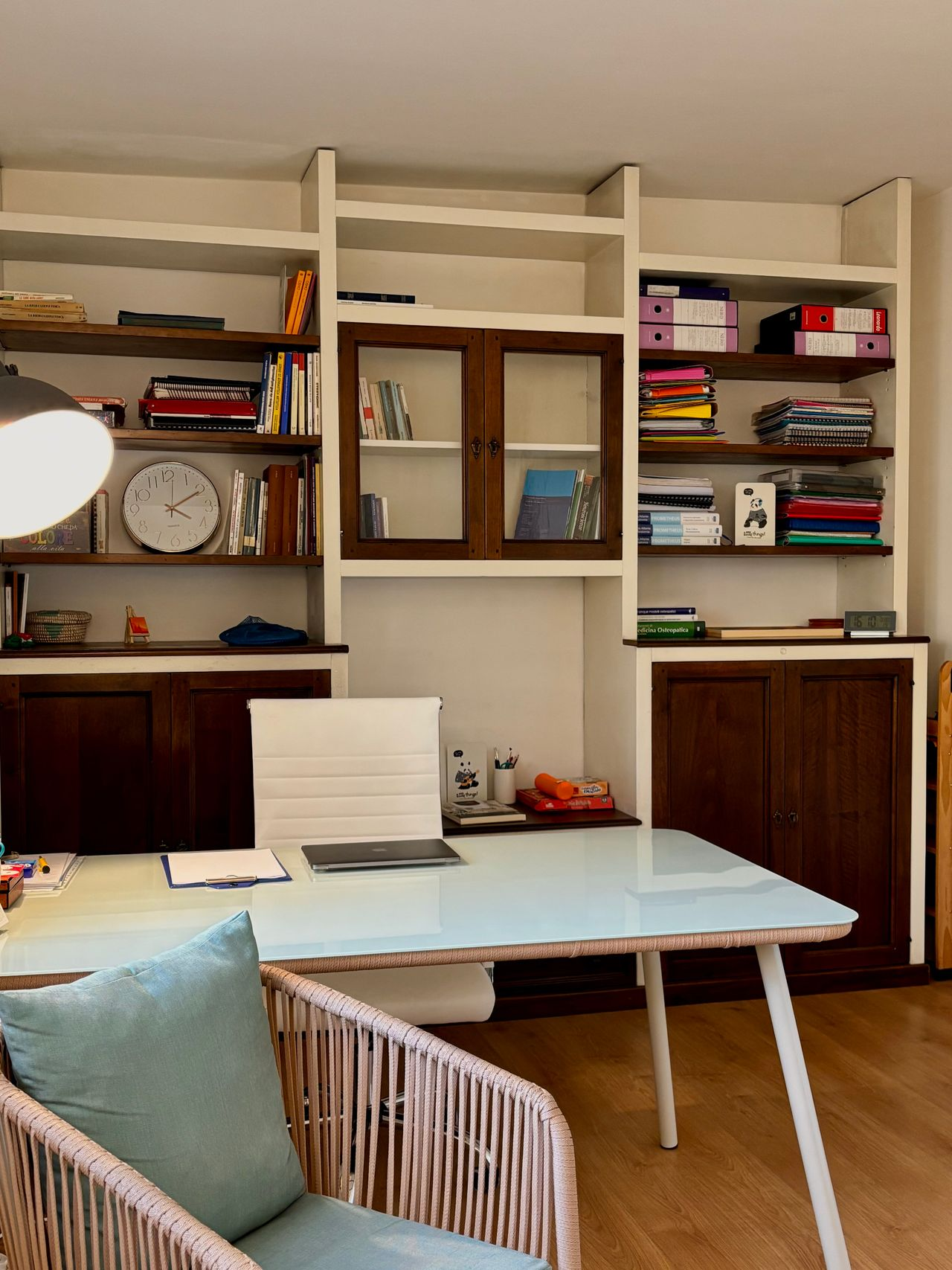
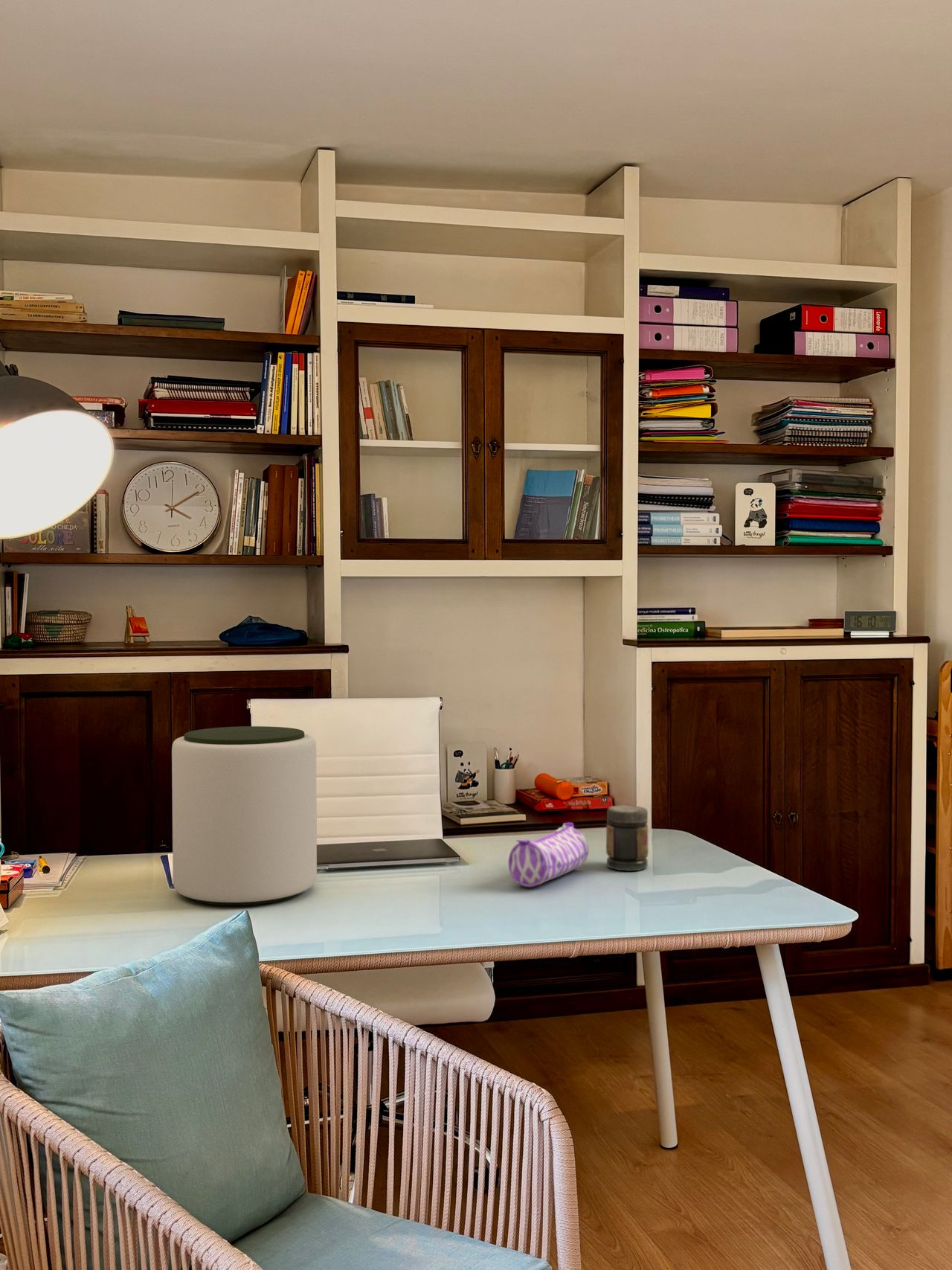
+ plant pot [171,725,318,906]
+ pencil case [508,822,589,888]
+ jar [605,805,649,871]
